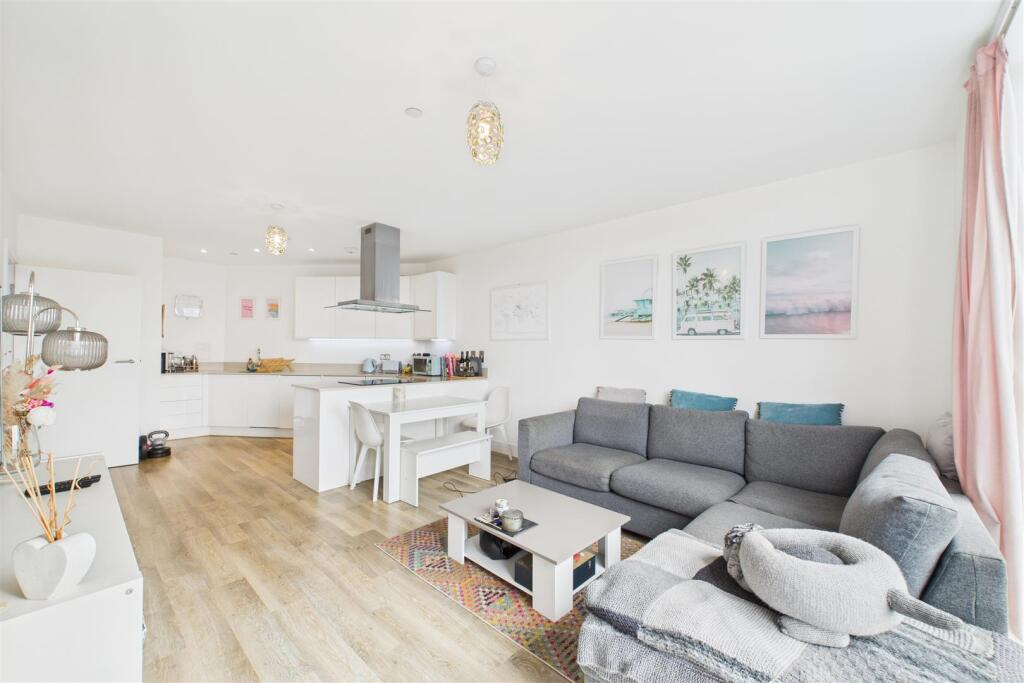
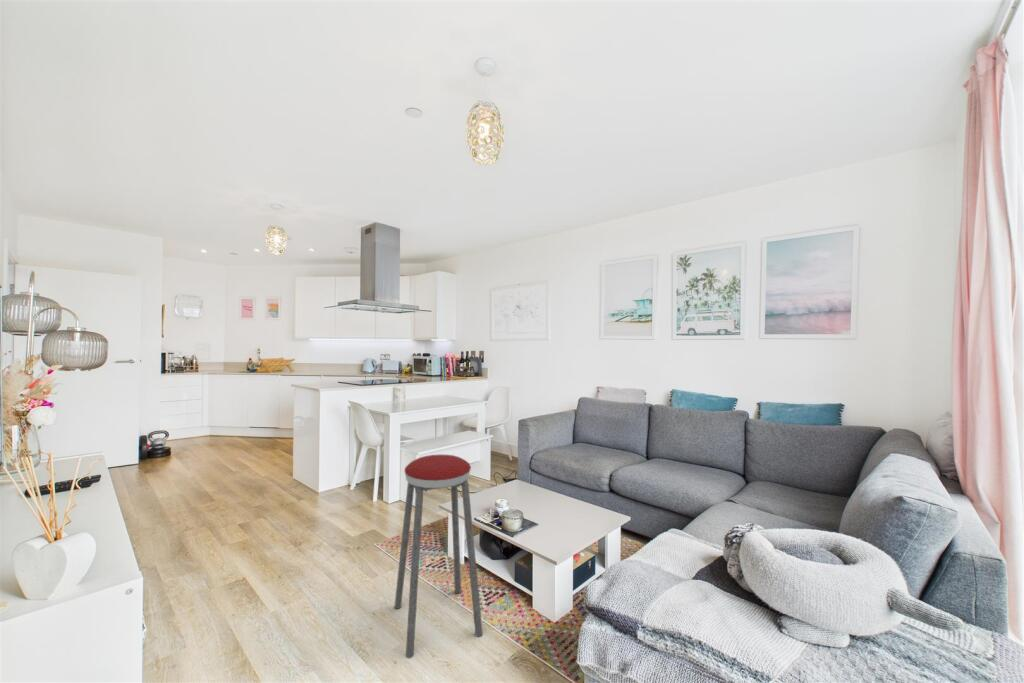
+ music stool [393,453,484,659]
